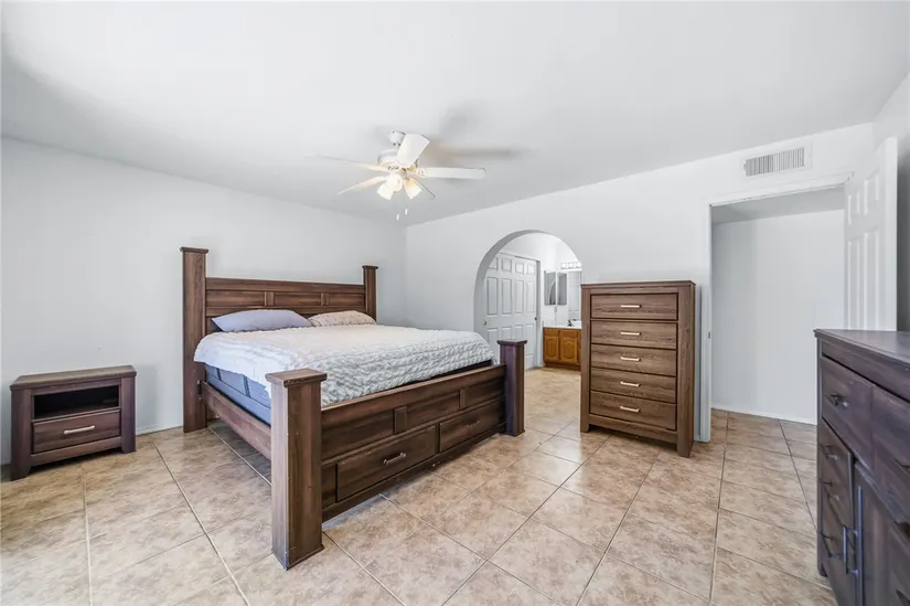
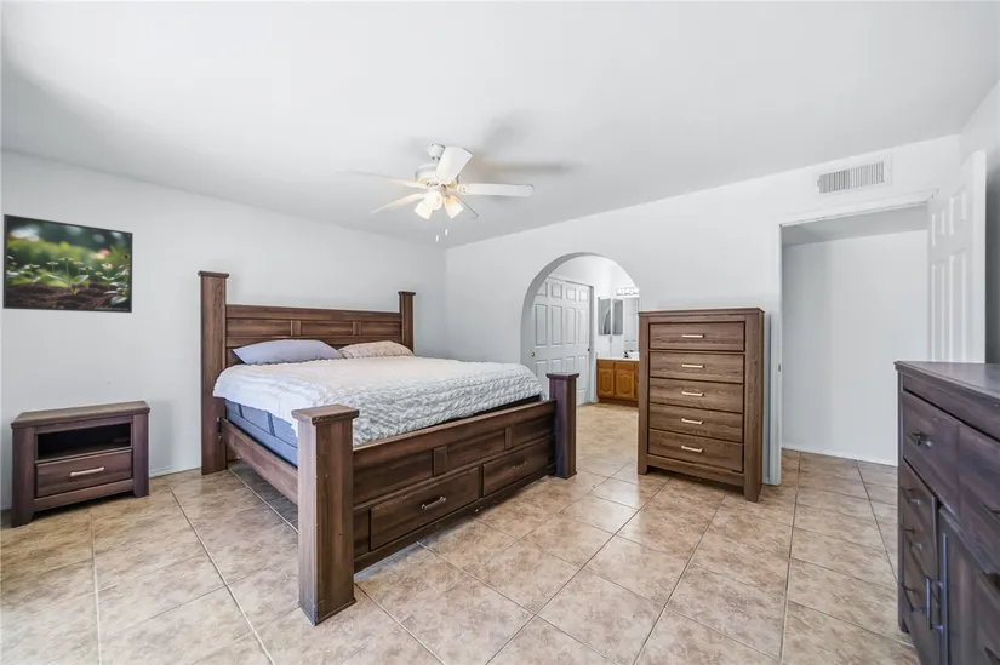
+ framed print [1,213,135,314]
